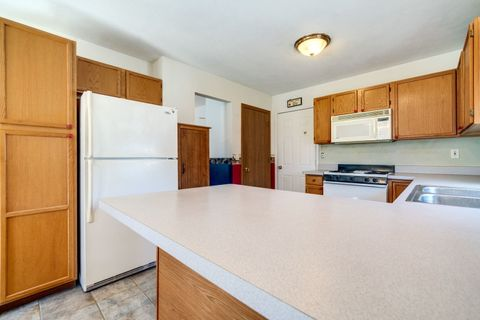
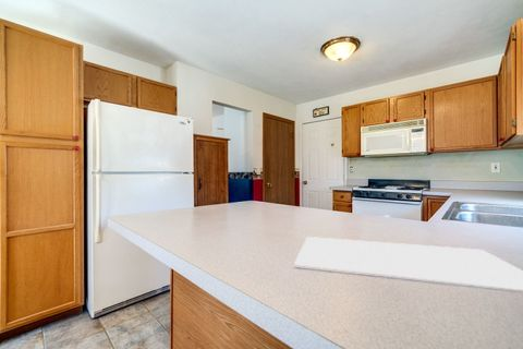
+ cutting board [293,236,523,291]
